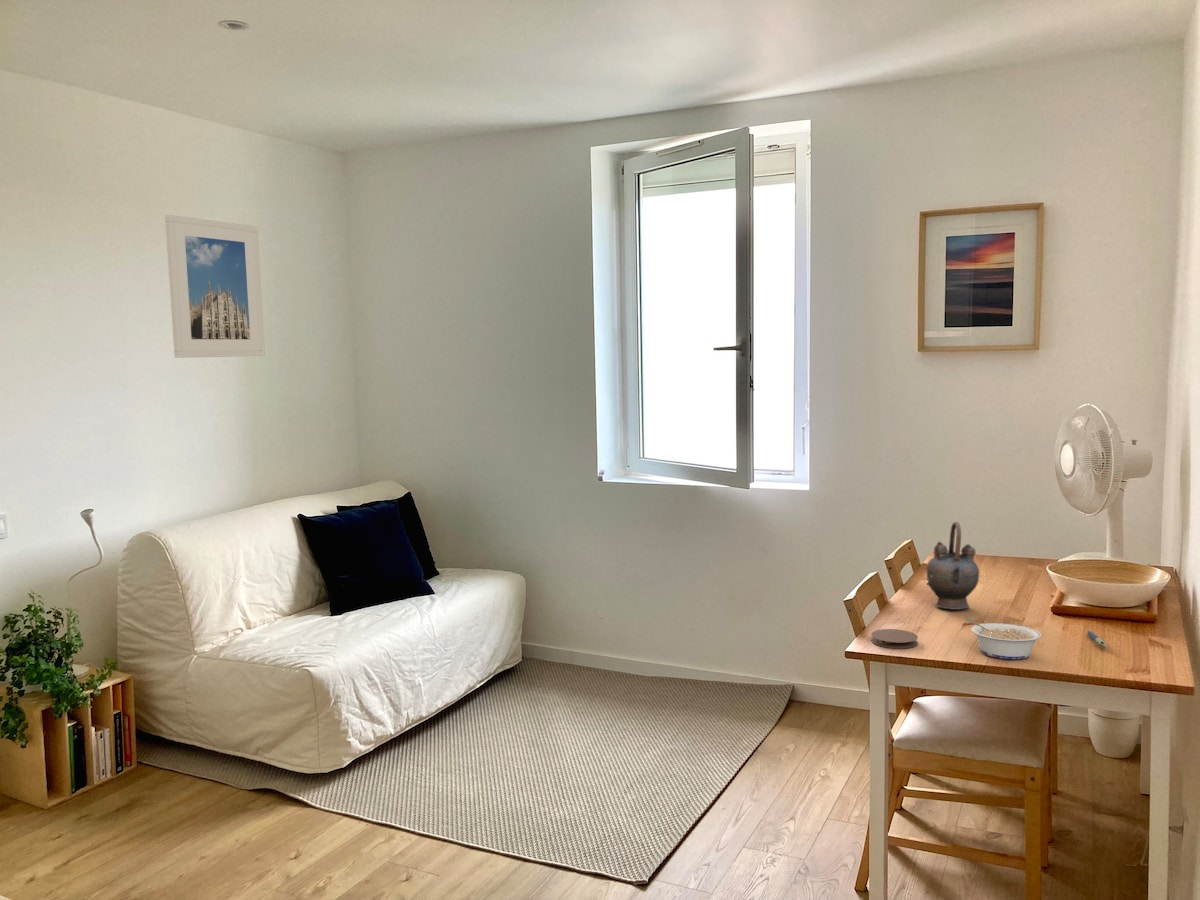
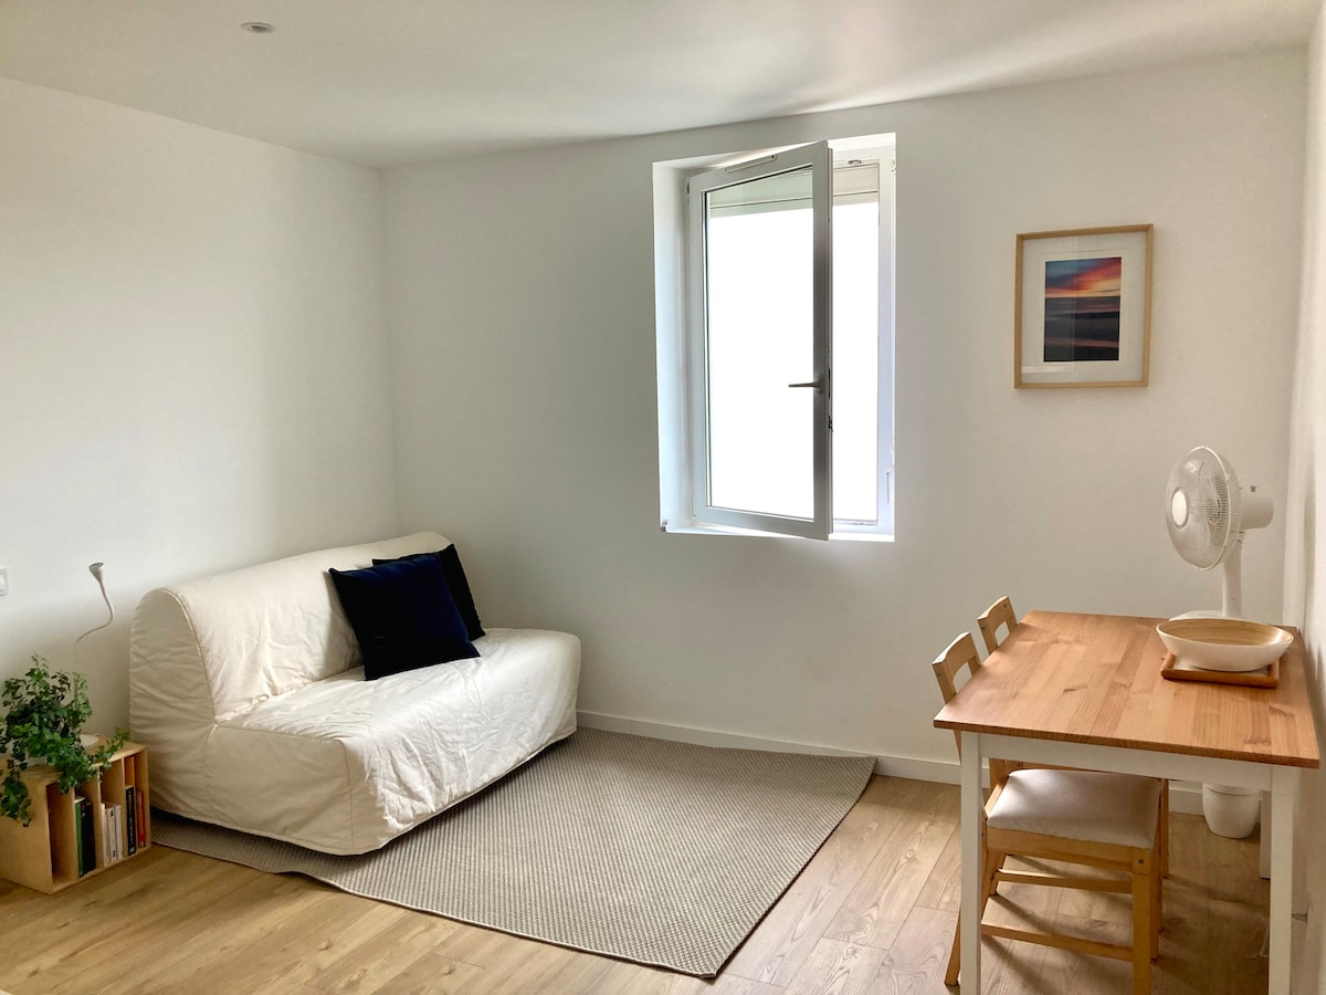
- legume [964,616,1042,660]
- pen [1086,630,1108,648]
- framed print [164,214,266,359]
- teapot [925,521,980,611]
- coaster [870,628,919,649]
